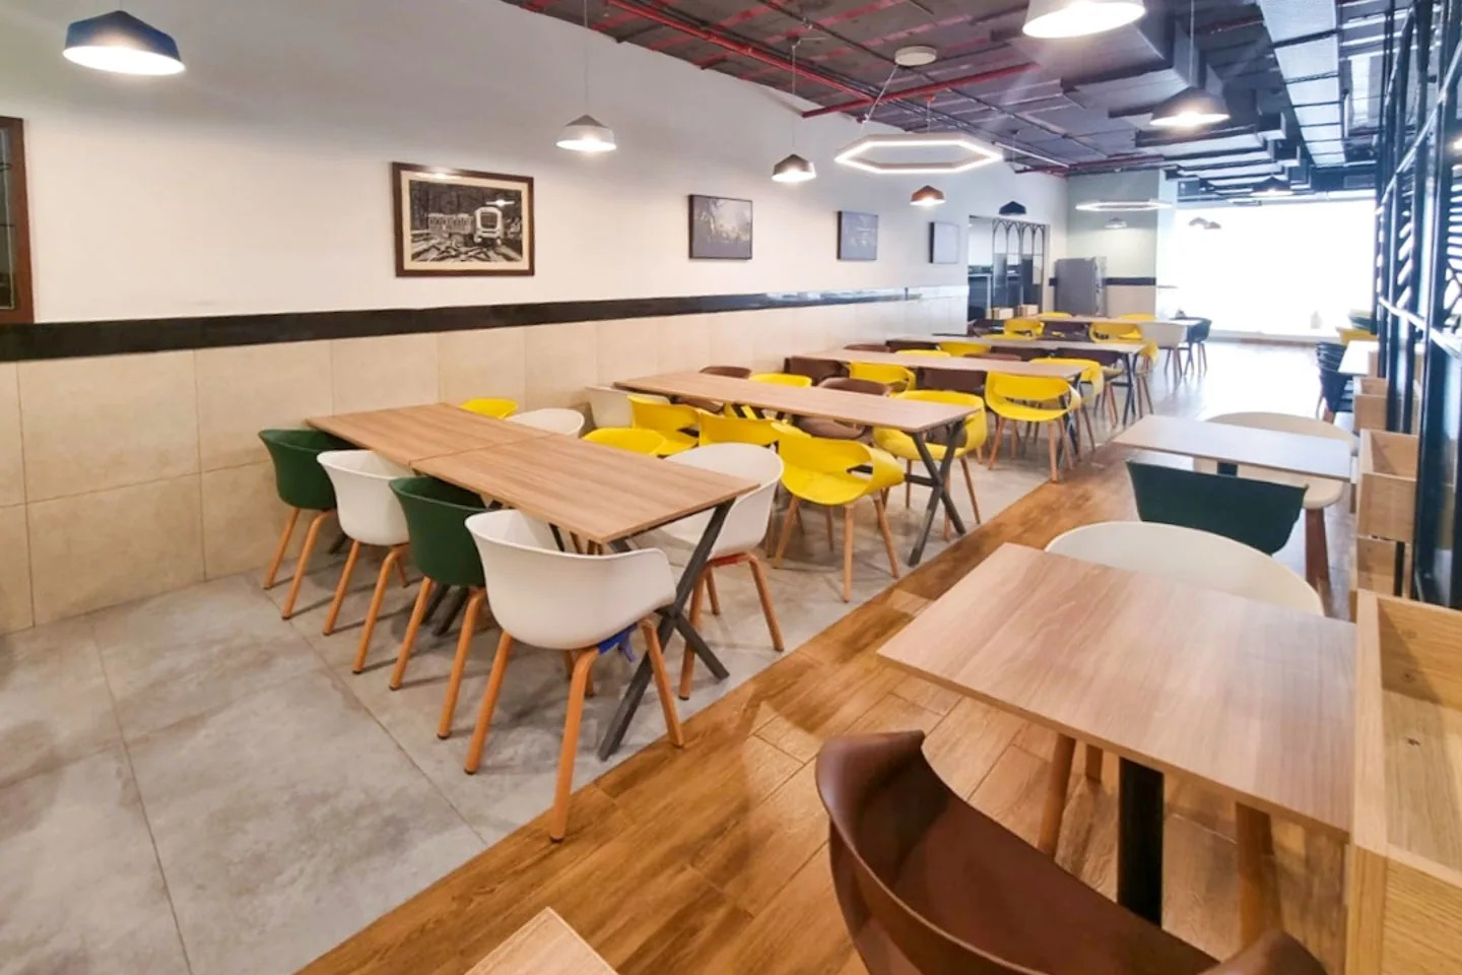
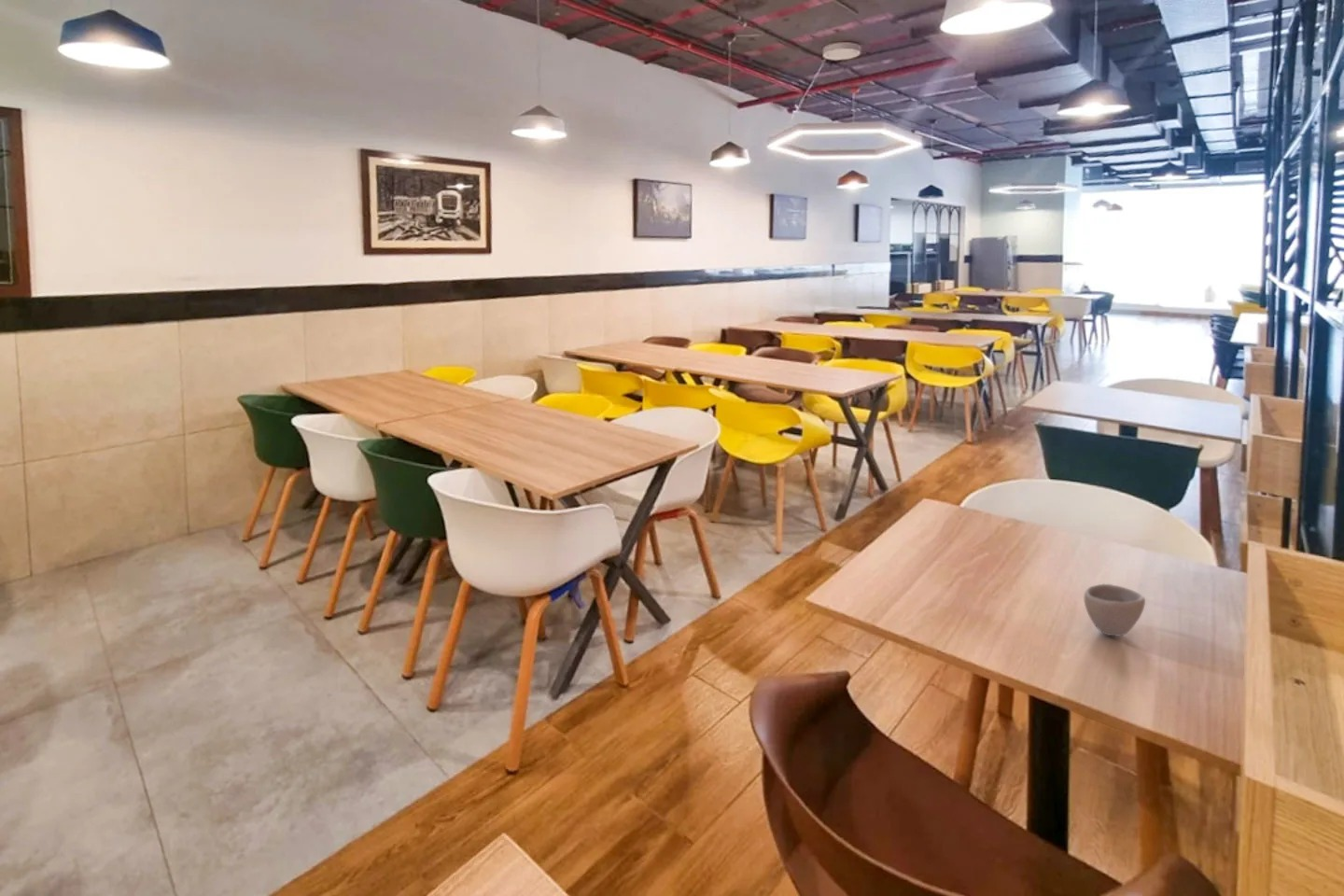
+ cup [1084,582,1146,637]
